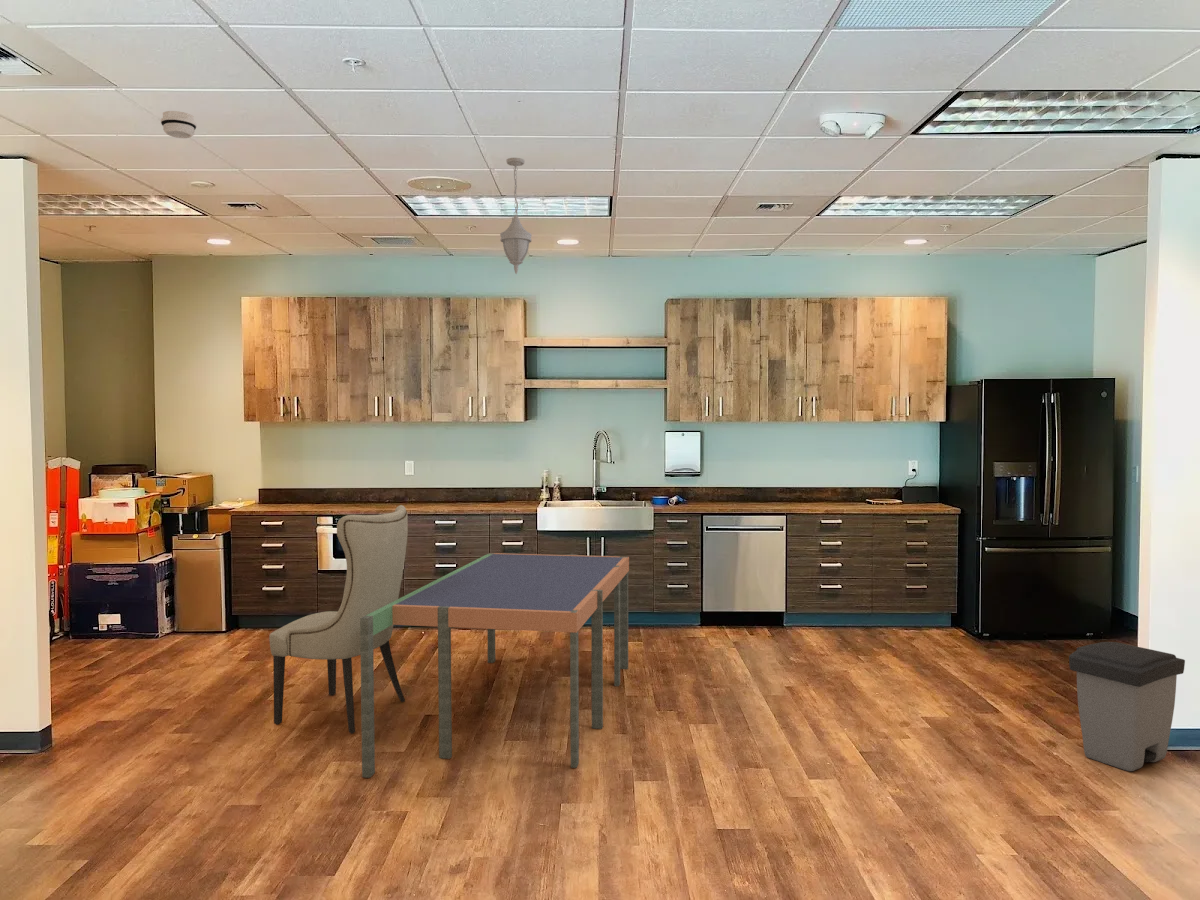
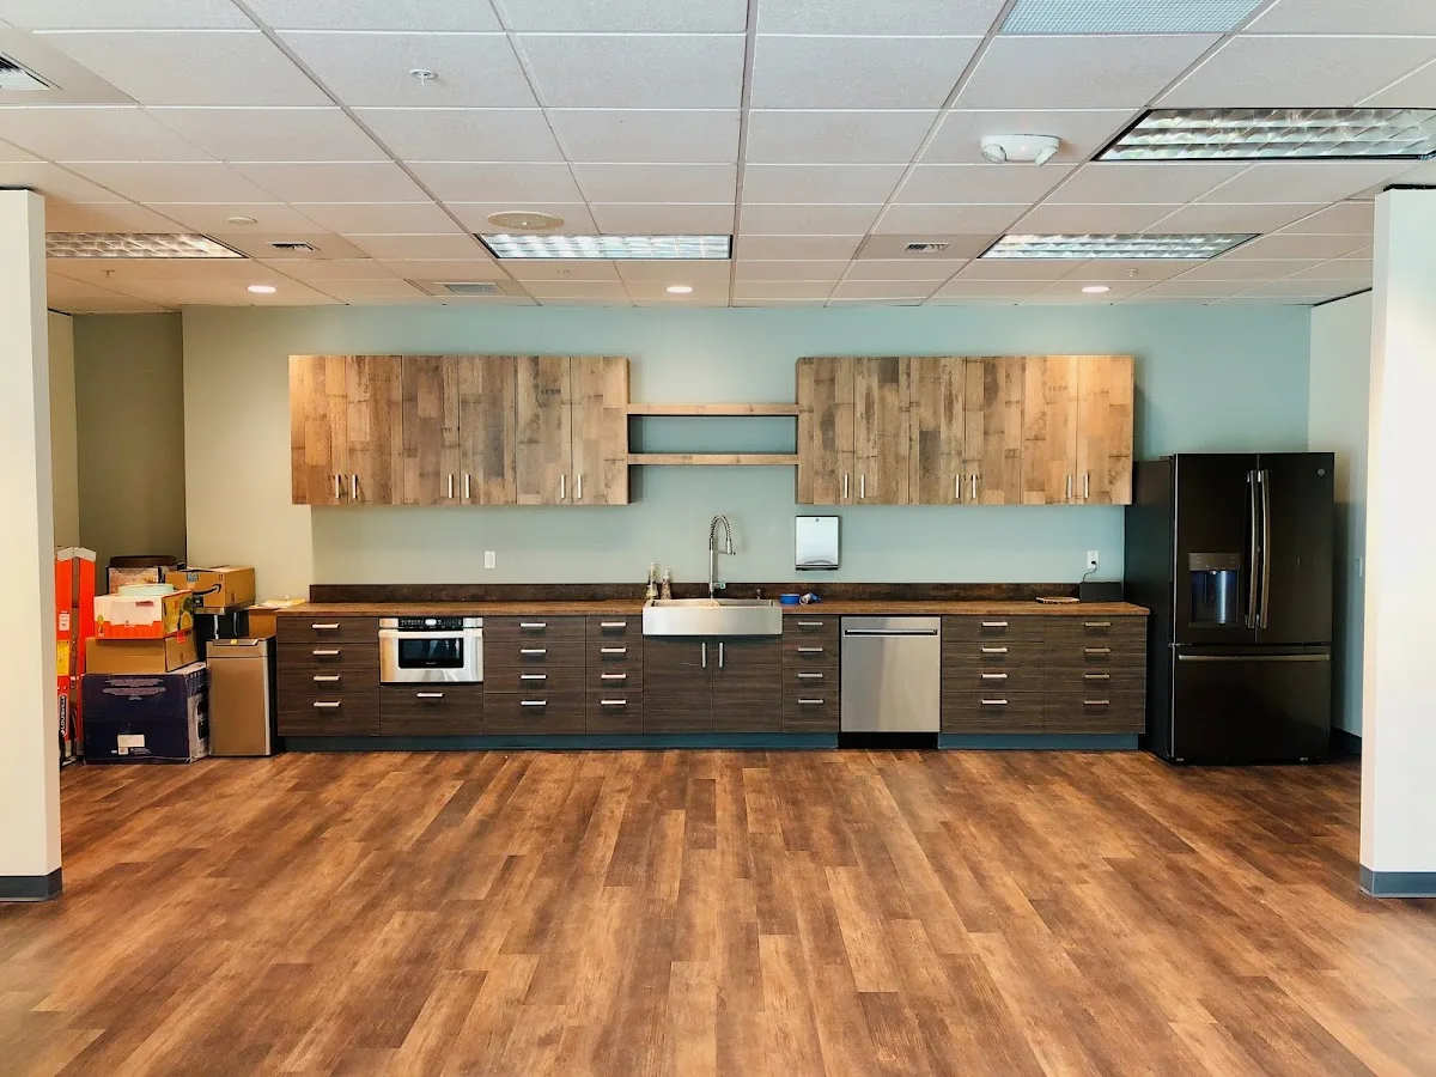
- pendant light [499,157,533,275]
- chair [268,504,409,735]
- trash can [1068,641,1186,772]
- smoke detector [160,110,197,139]
- dining table [360,552,630,779]
